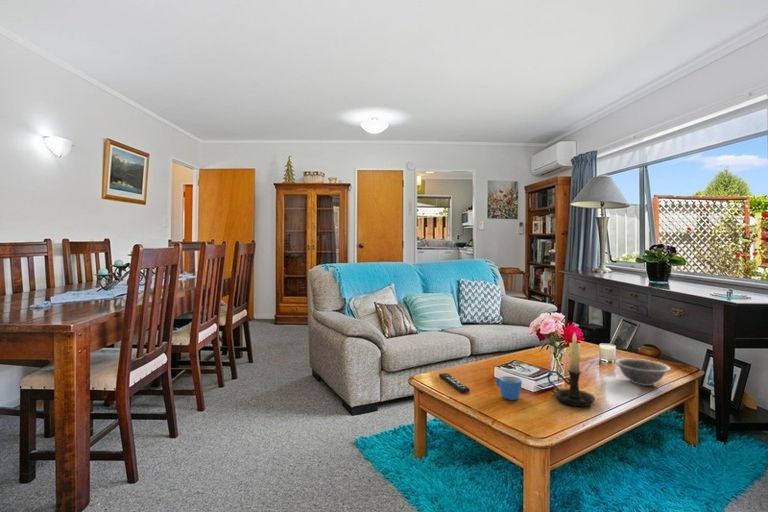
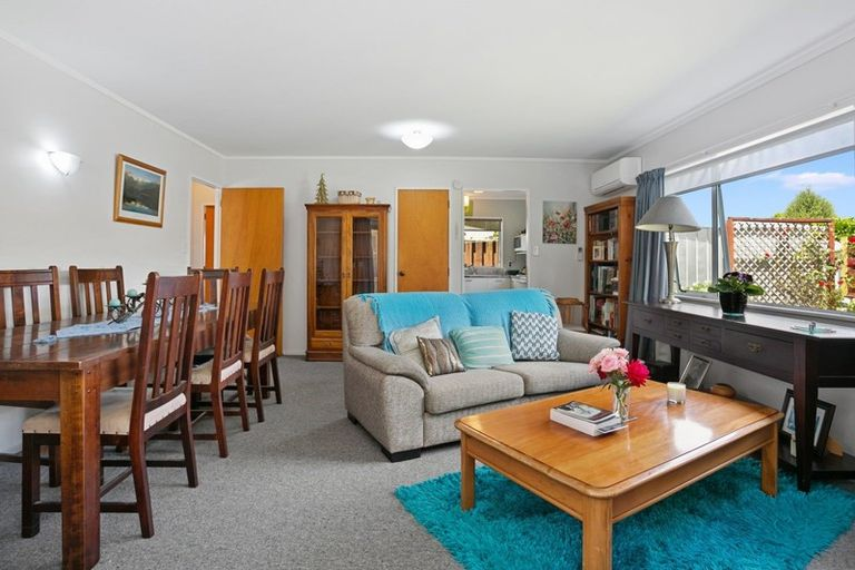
- remote control [438,372,471,393]
- mug [495,375,523,401]
- candle holder [546,331,596,407]
- decorative bowl [613,358,672,387]
